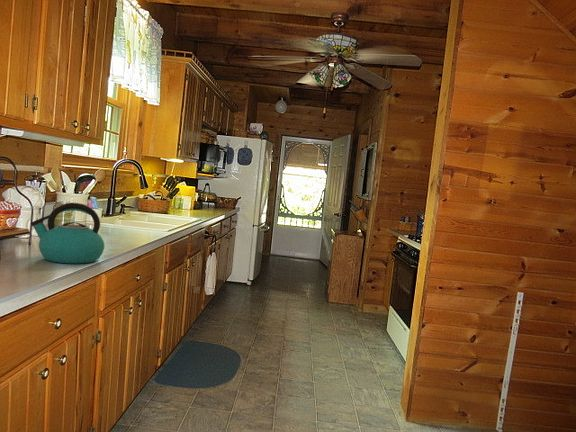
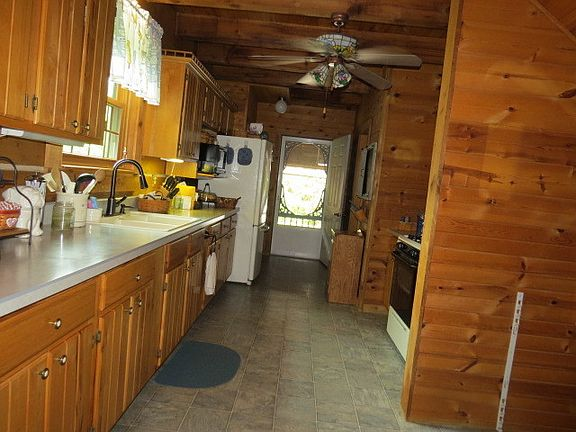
- kettle [30,202,105,265]
